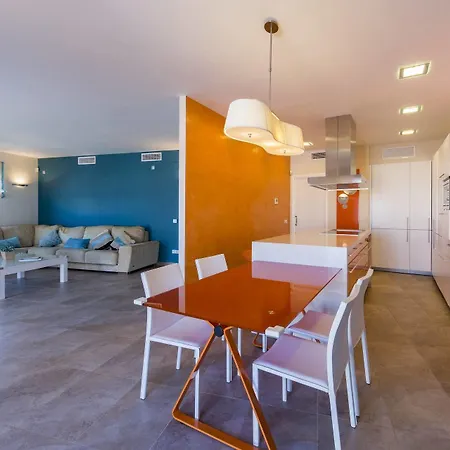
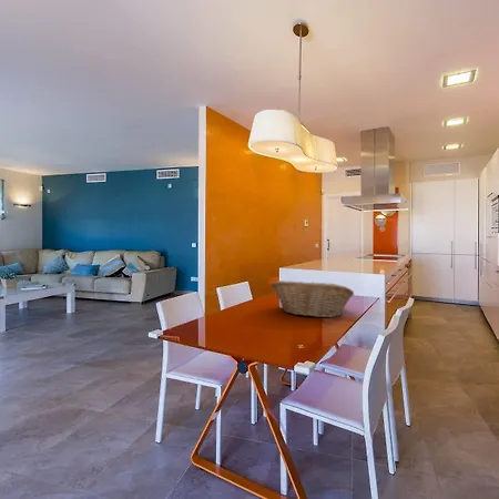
+ fruit basket [271,279,355,318]
